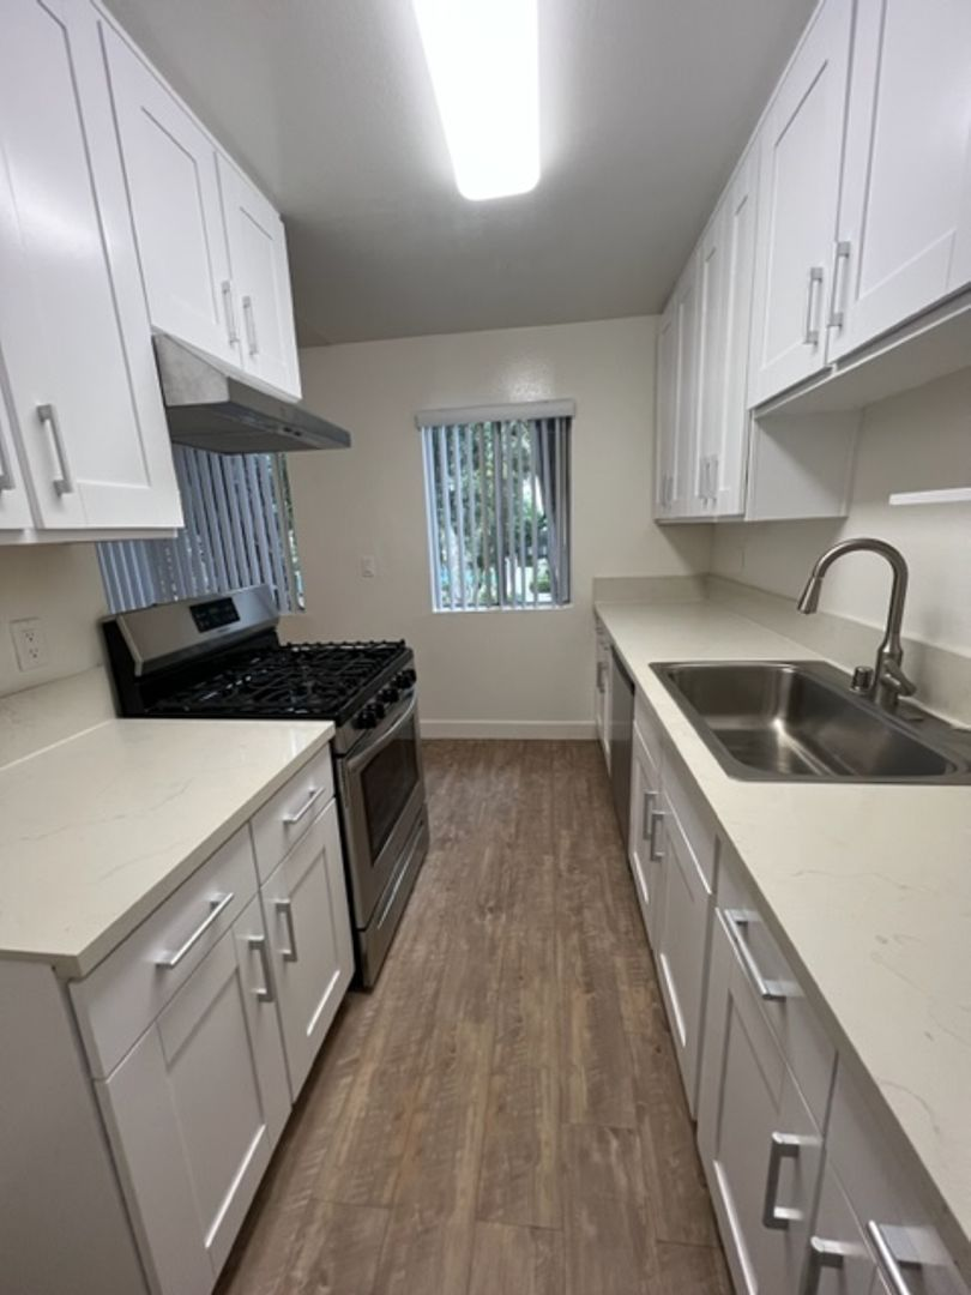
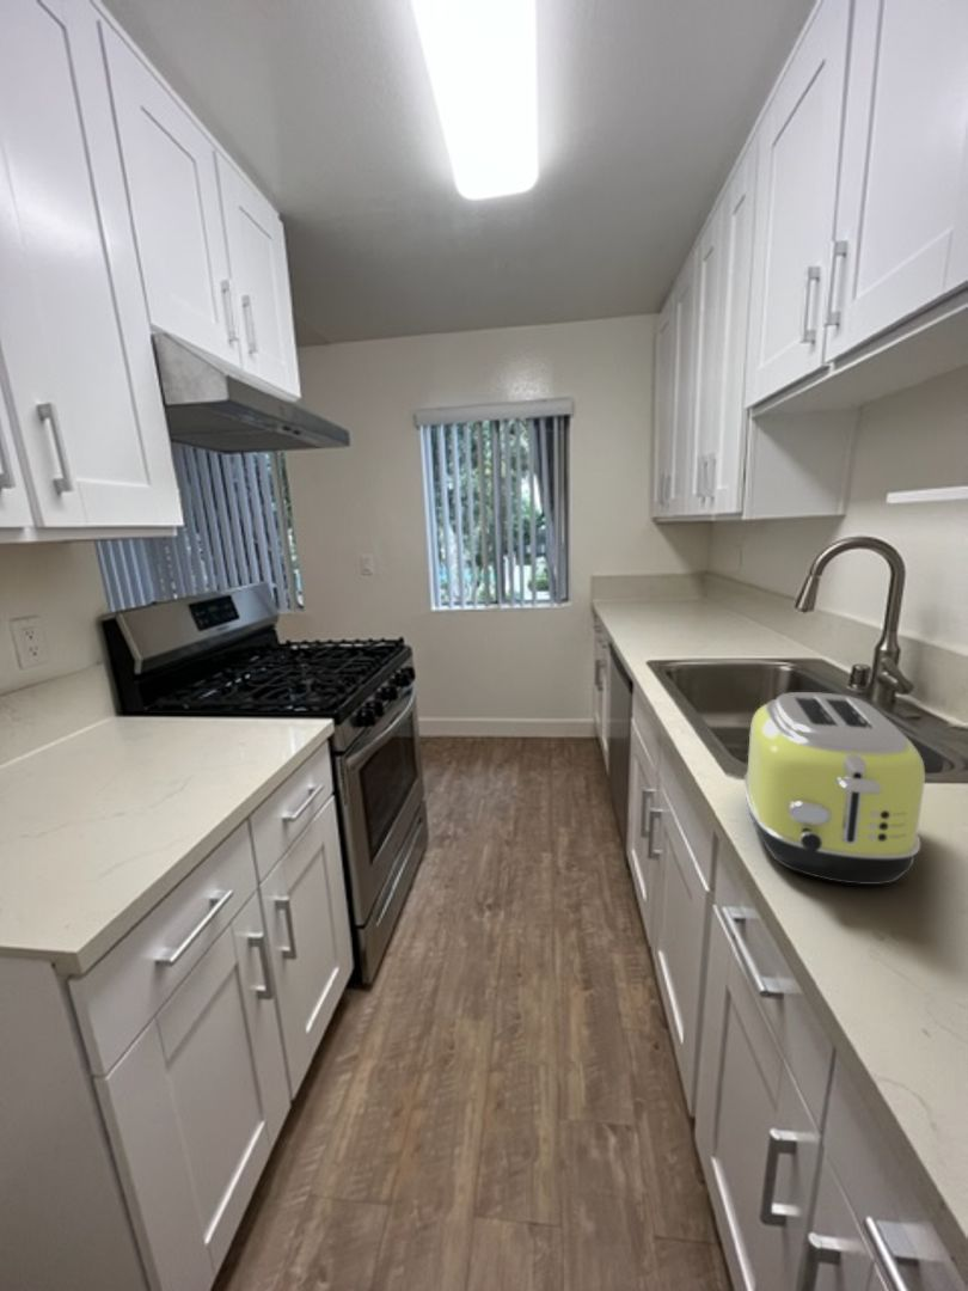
+ toaster [743,691,926,886]
